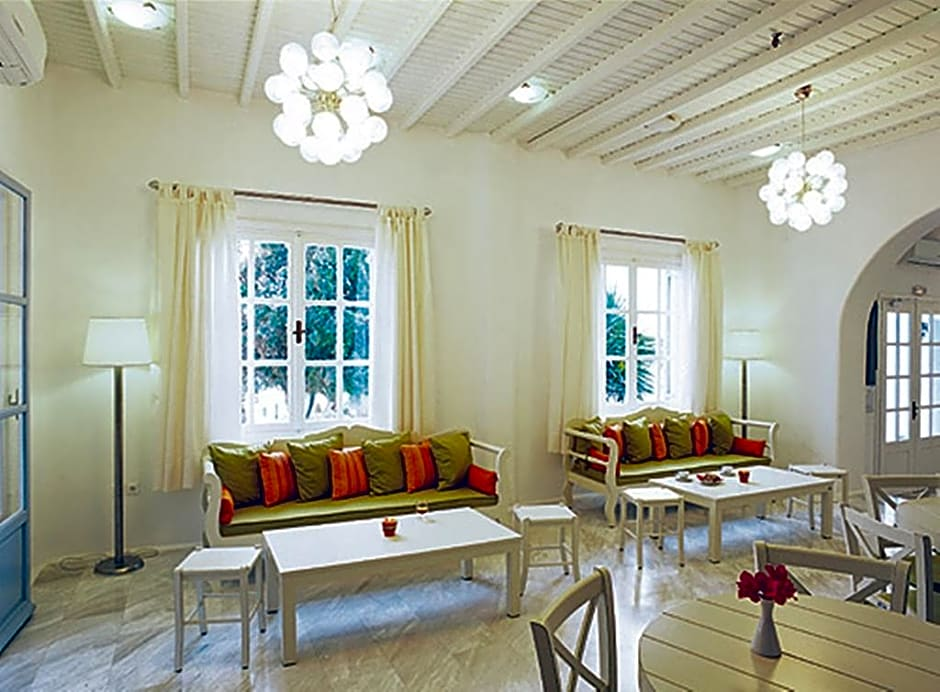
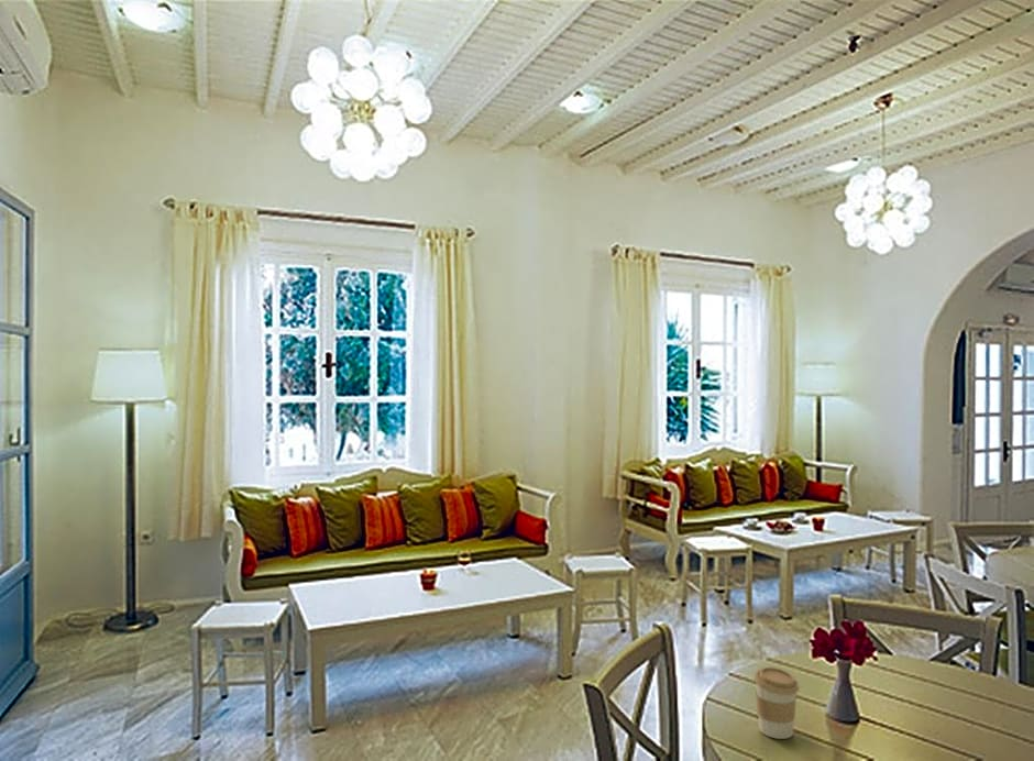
+ coffee cup [754,666,800,740]
